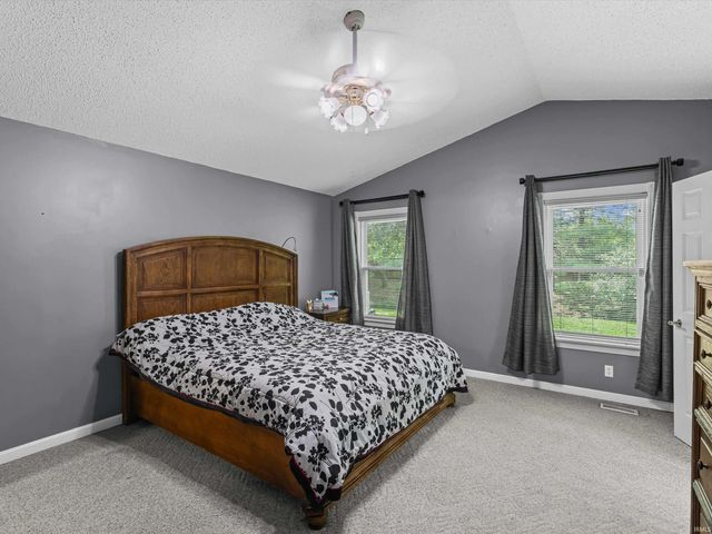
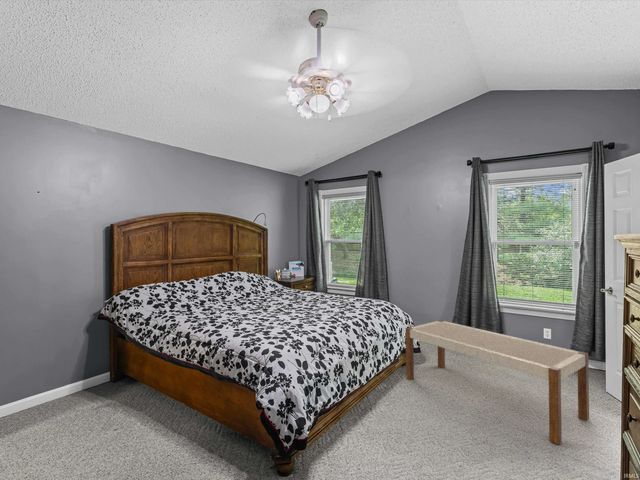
+ bench [405,319,590,446]
